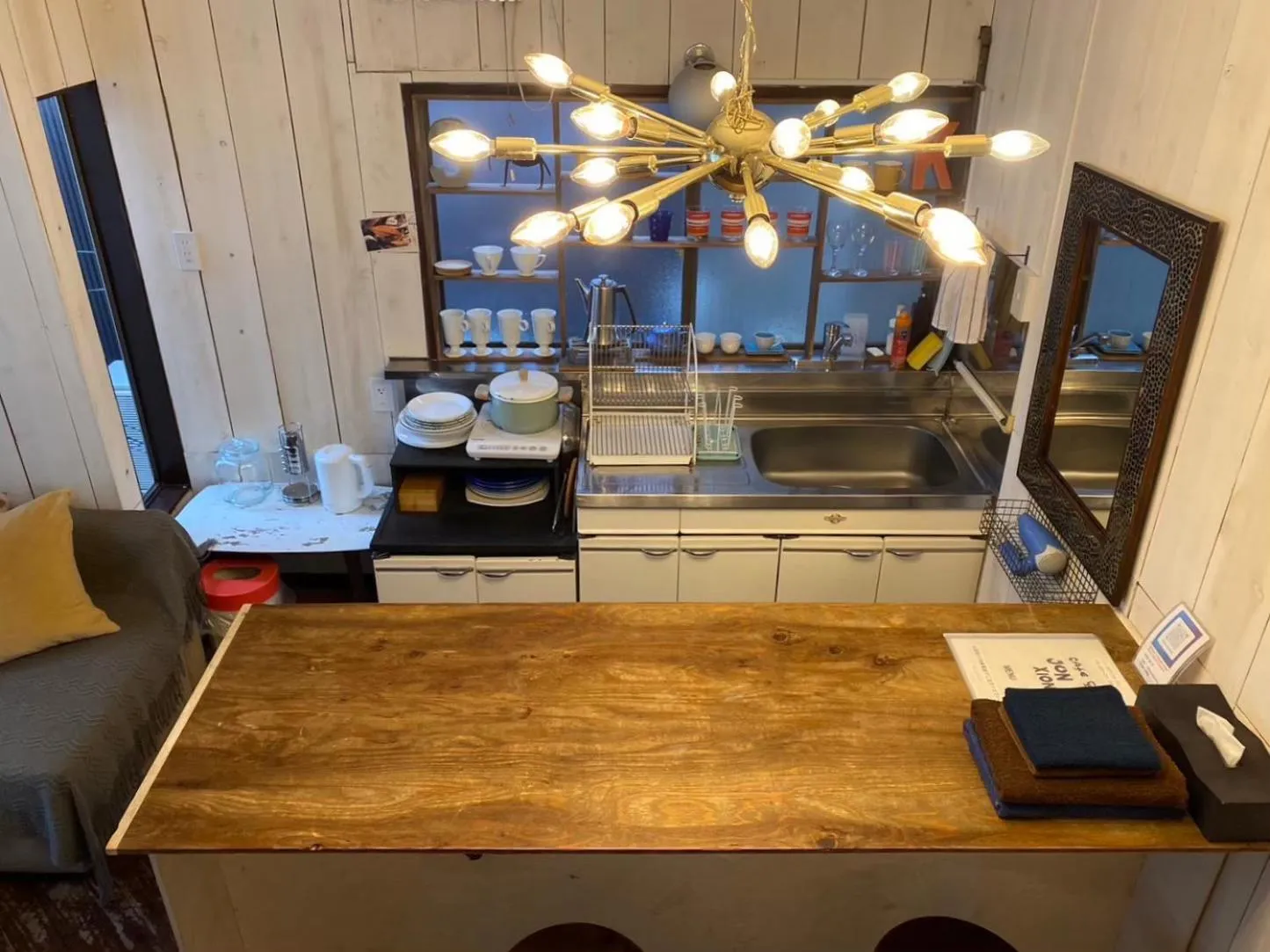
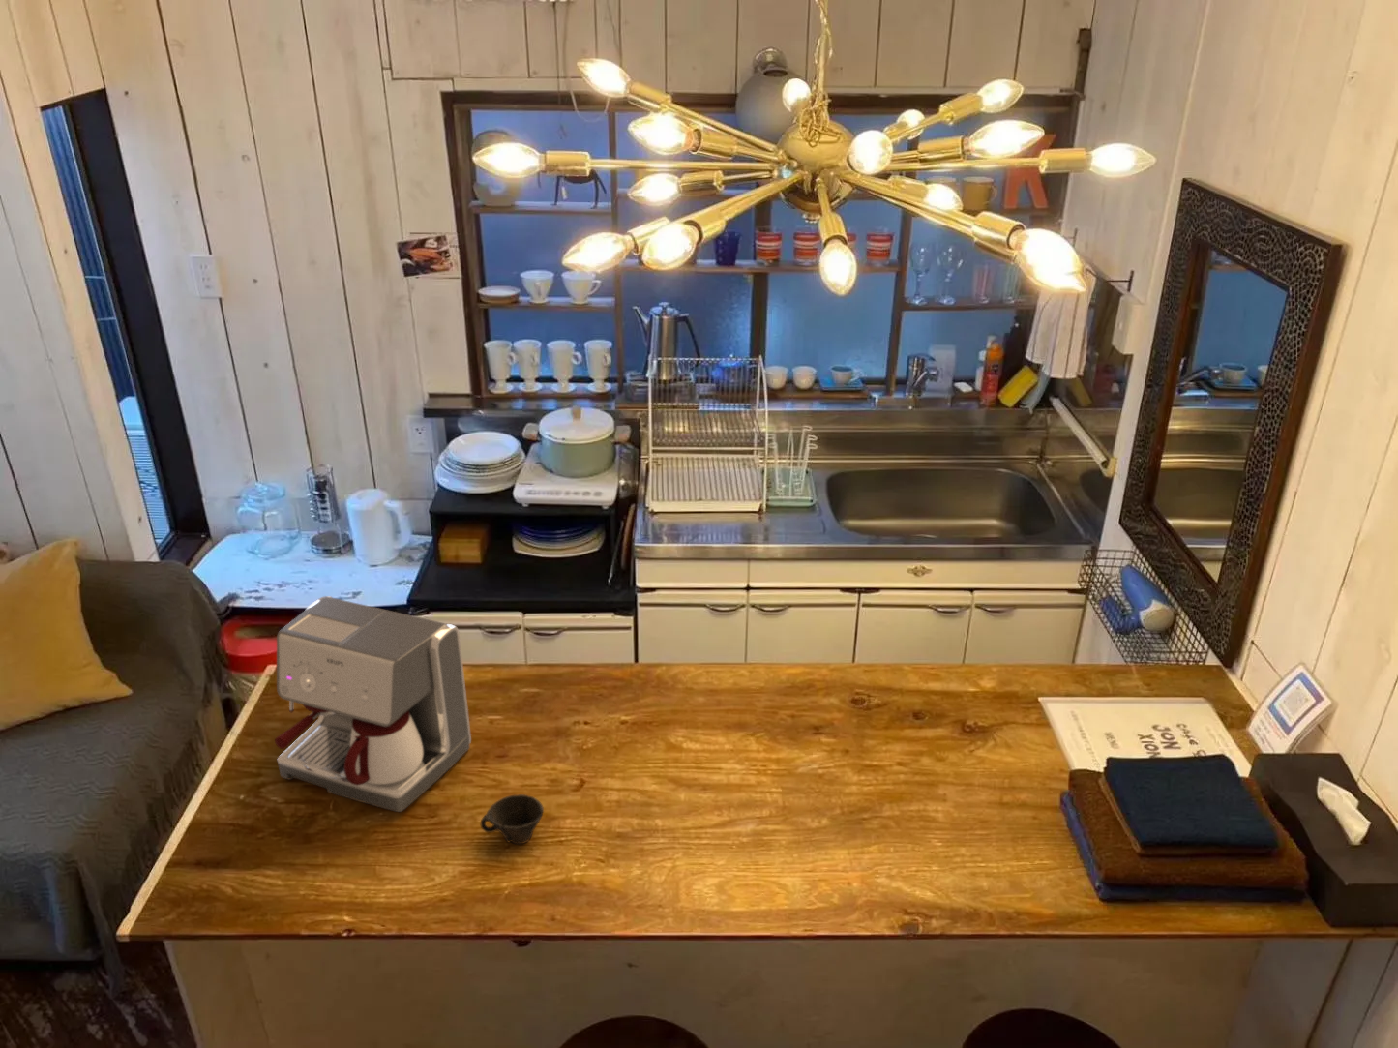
+ cup [480,794,545,844]
+ coffee maker [274,596,472,812]
